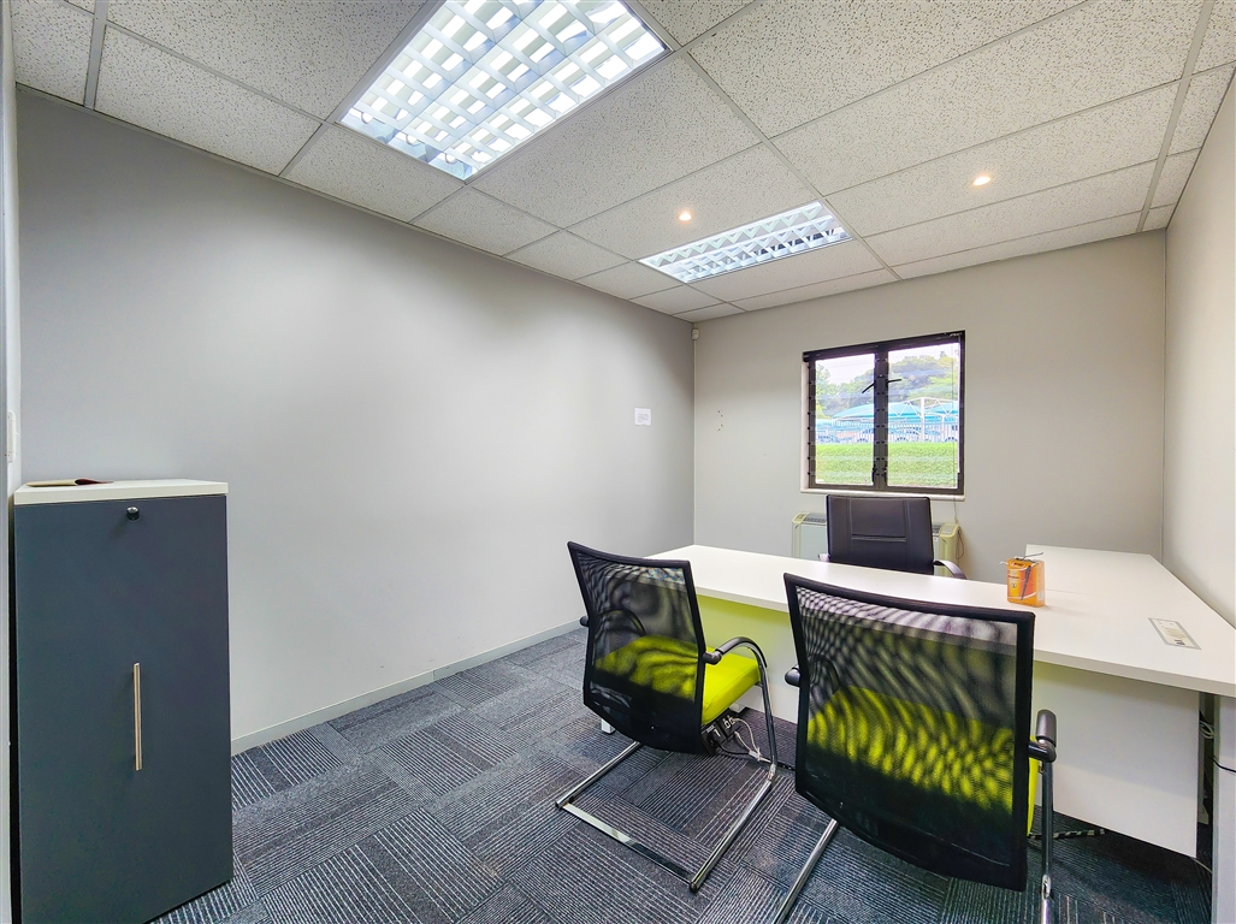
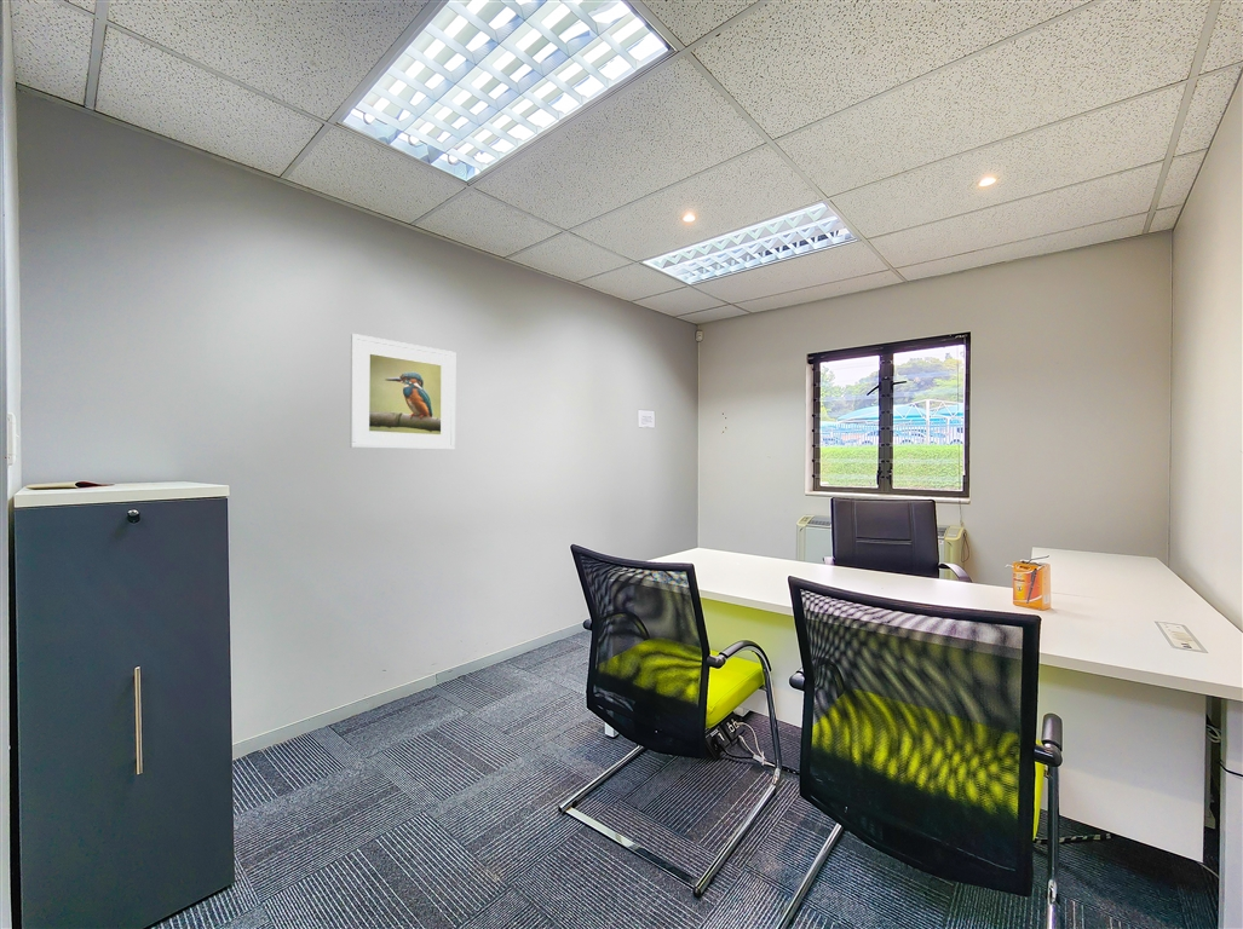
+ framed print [349,333,456,451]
